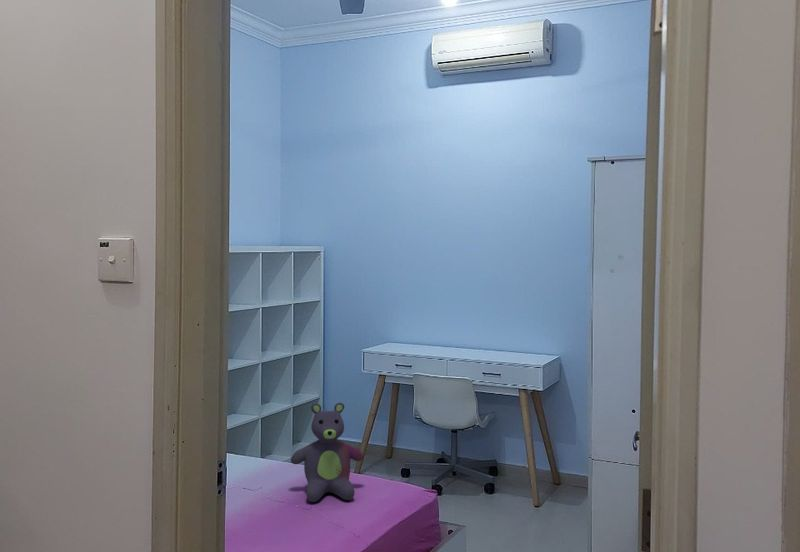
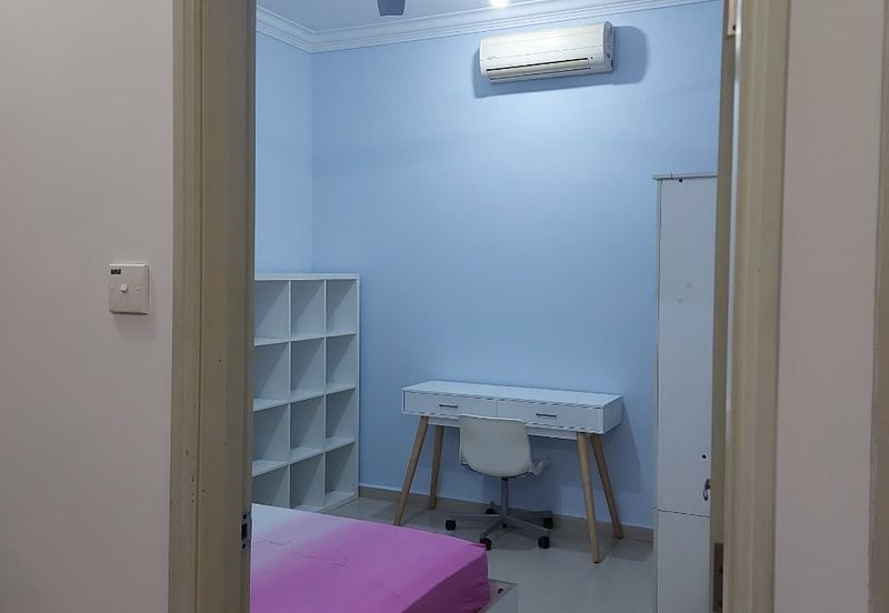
- stuffed bear [290,402,364,503]
